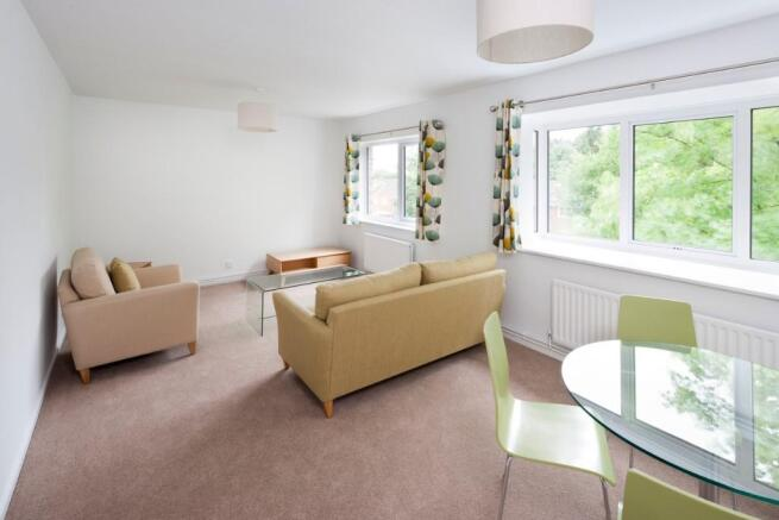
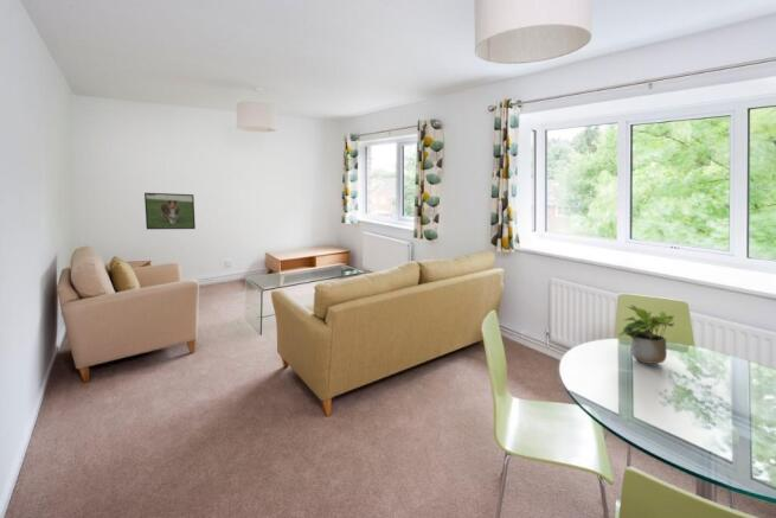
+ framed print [143,192,197,230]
+ potted plant [617,303,675,365]
